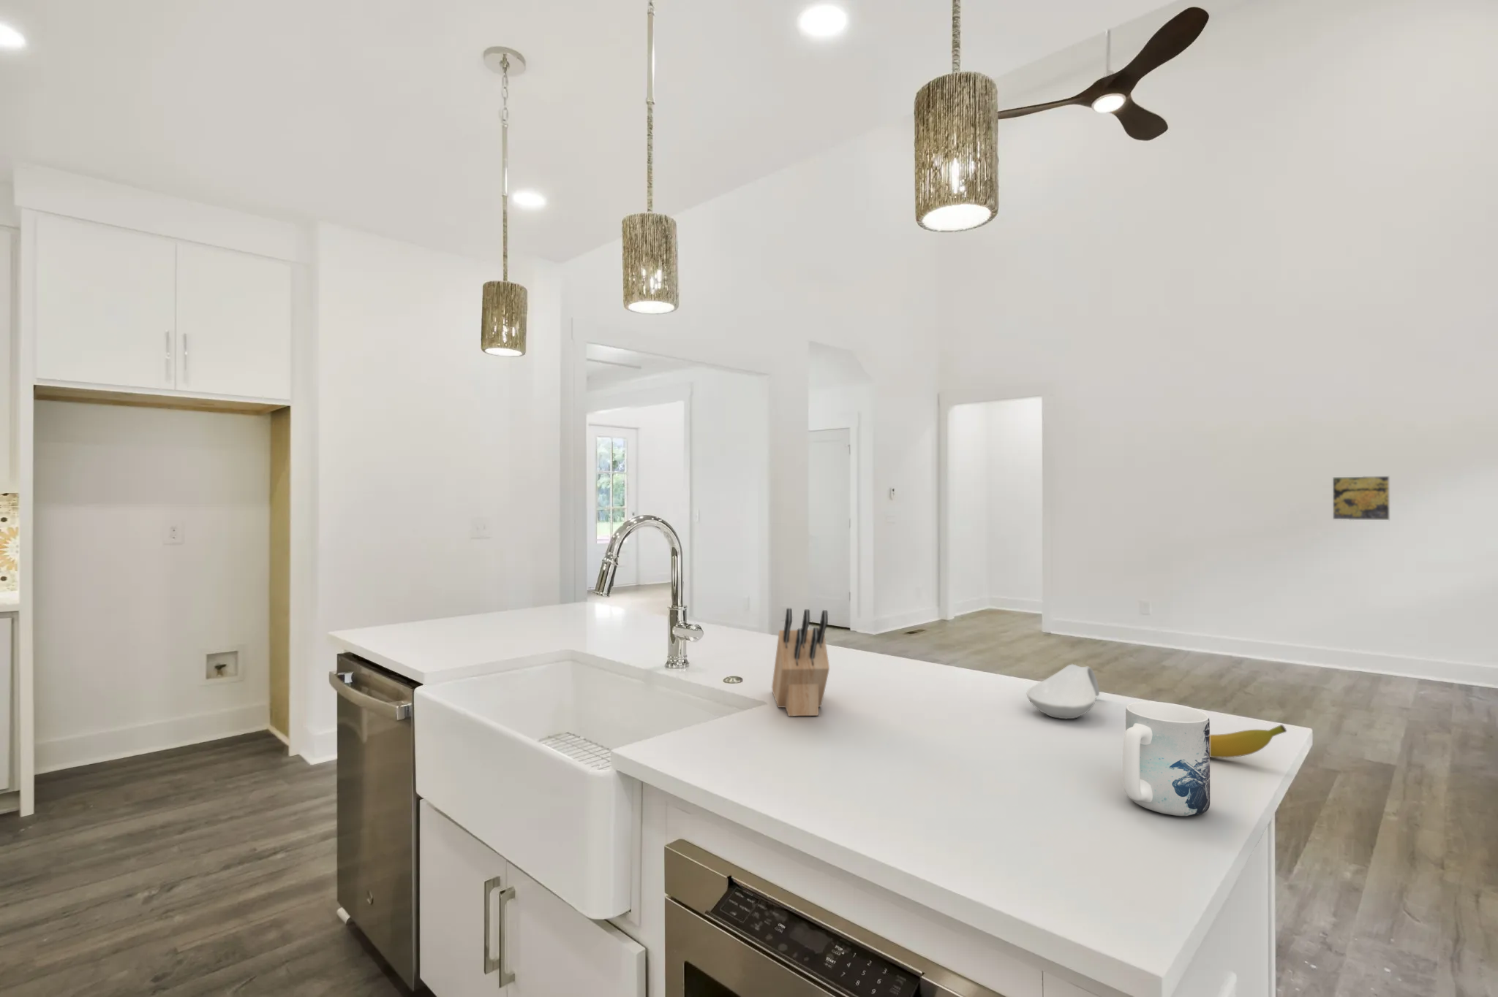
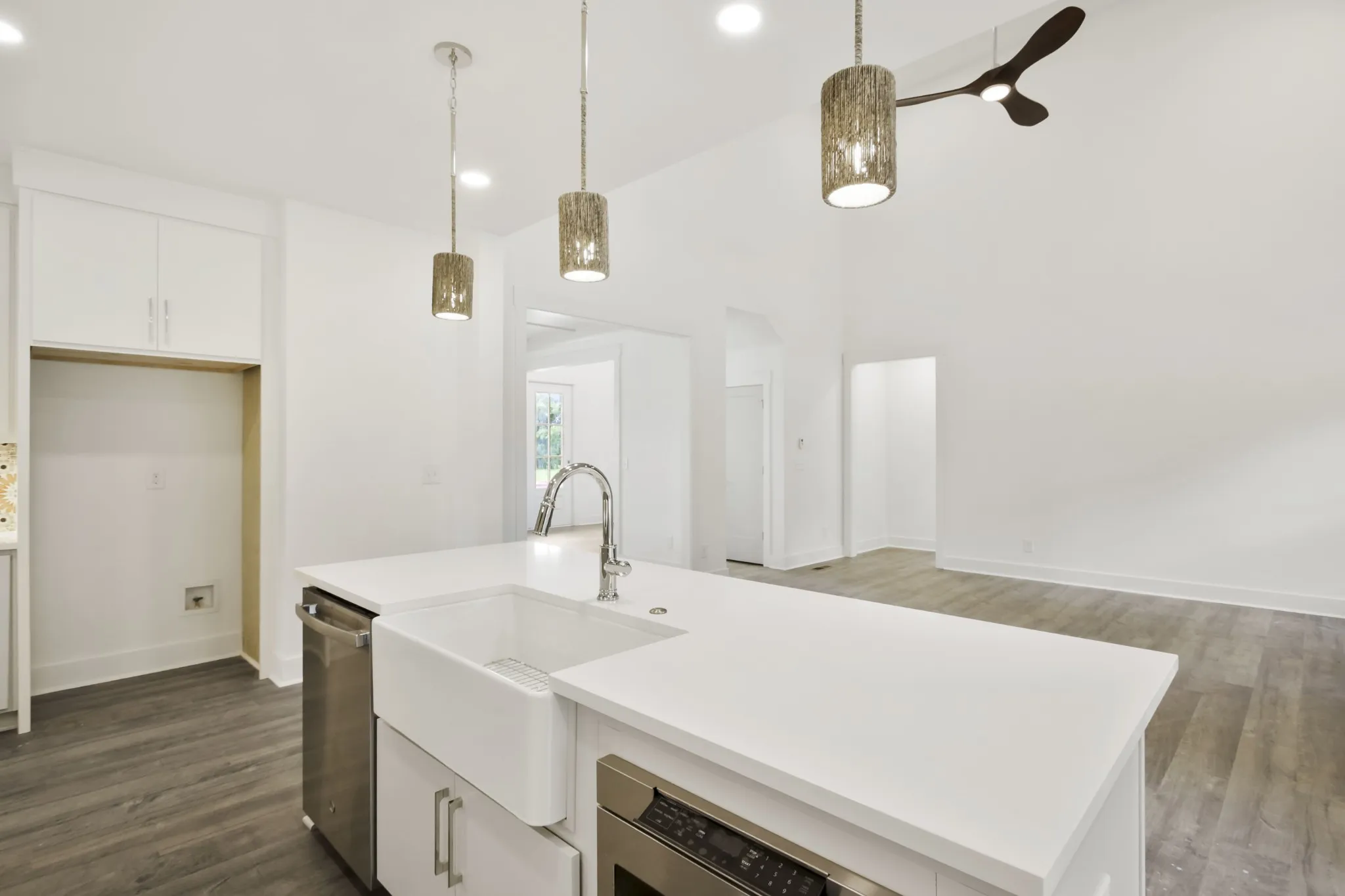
- banana [1210,724,1288,758]
- knife block [771,608,830,718]
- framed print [1332,475,1390,521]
- spoon rest [1026,663,1100,720]
- mug [1122,701,1211,817]
